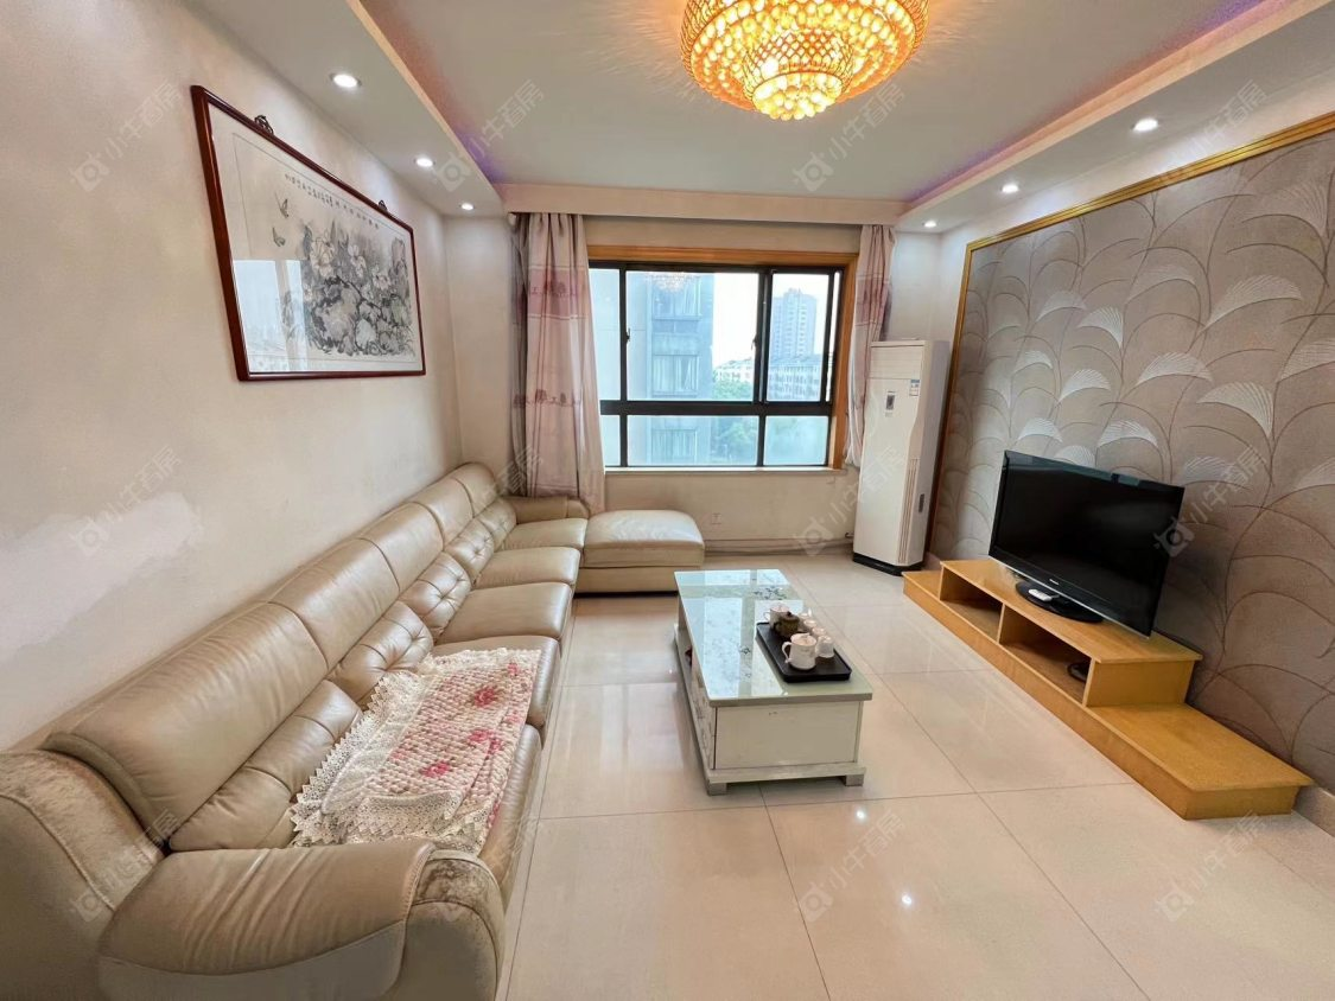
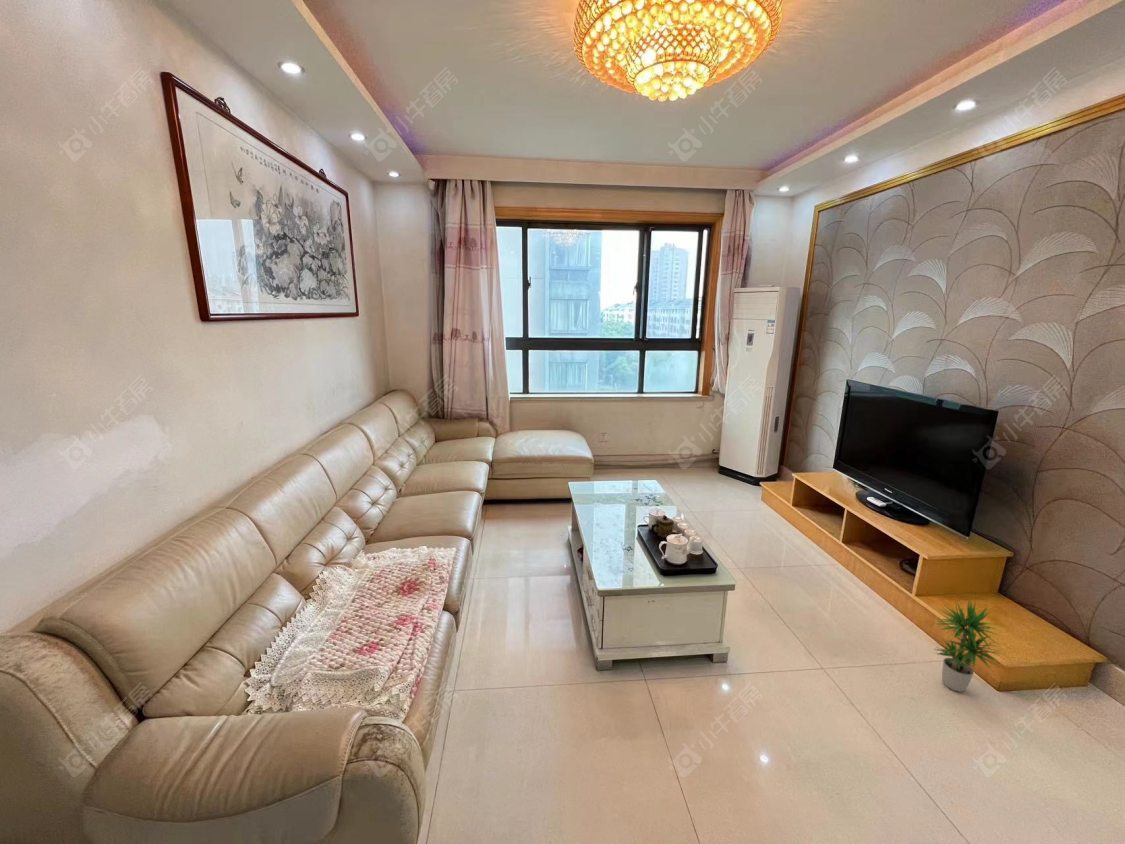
+ potted plant [933,598,1005,693]
